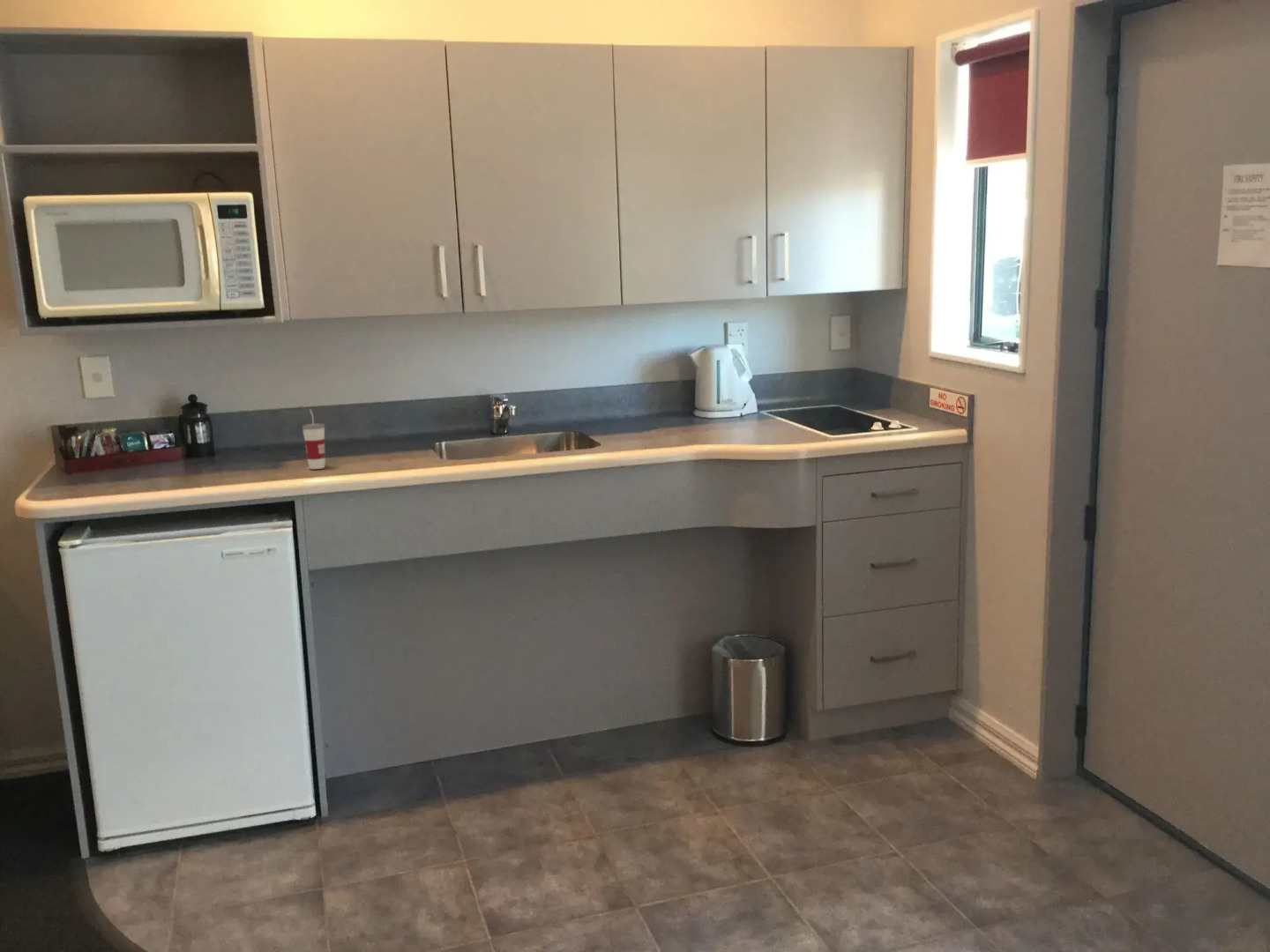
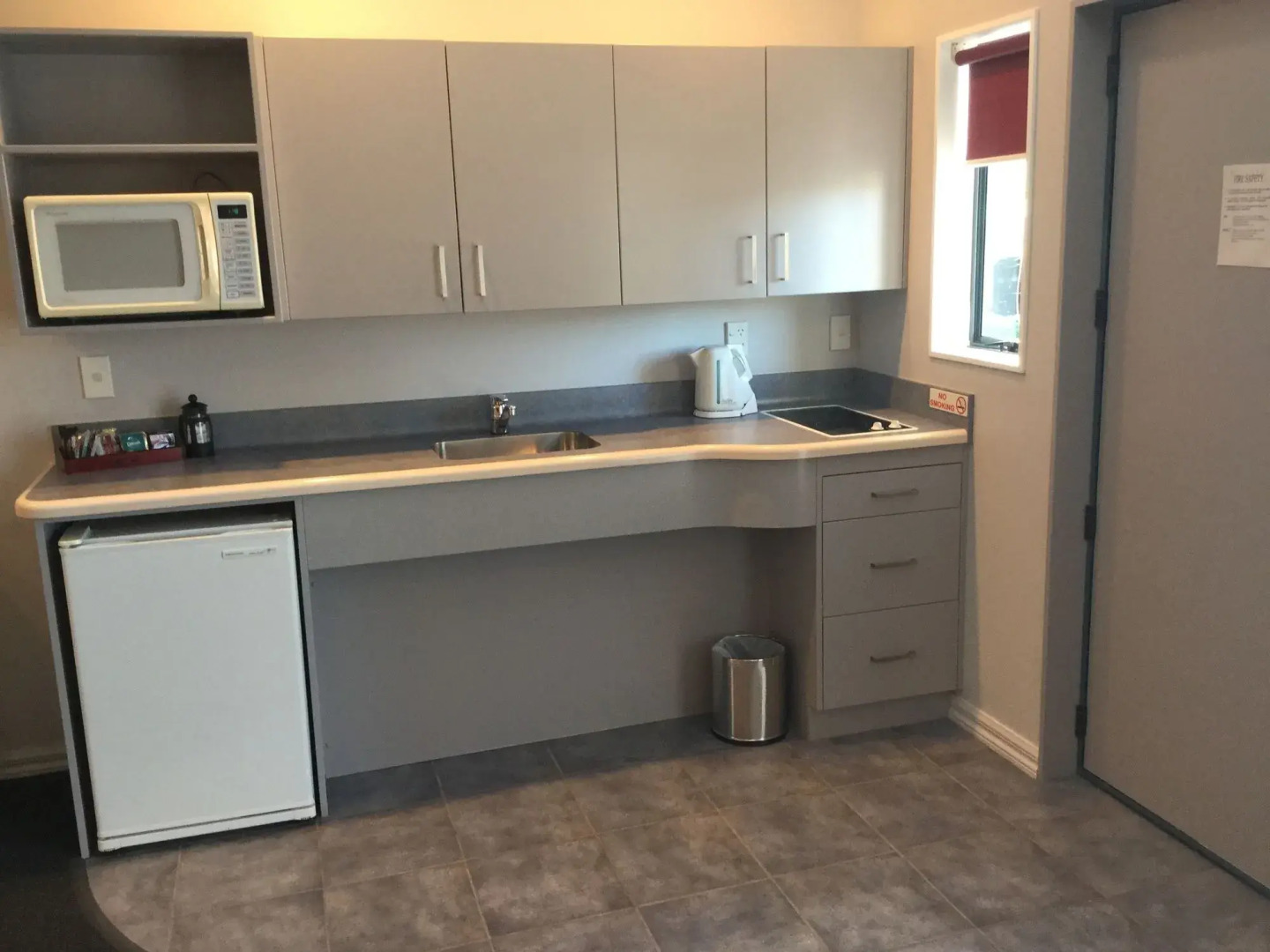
- cup [302,409,326,470]
